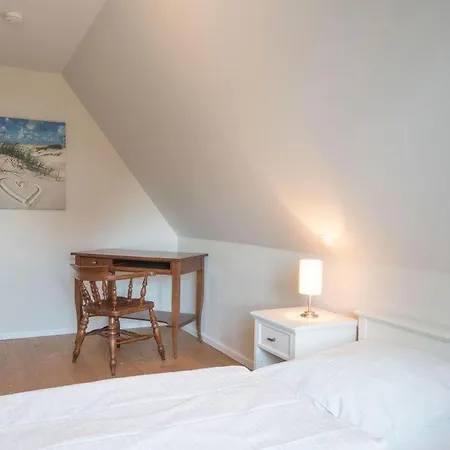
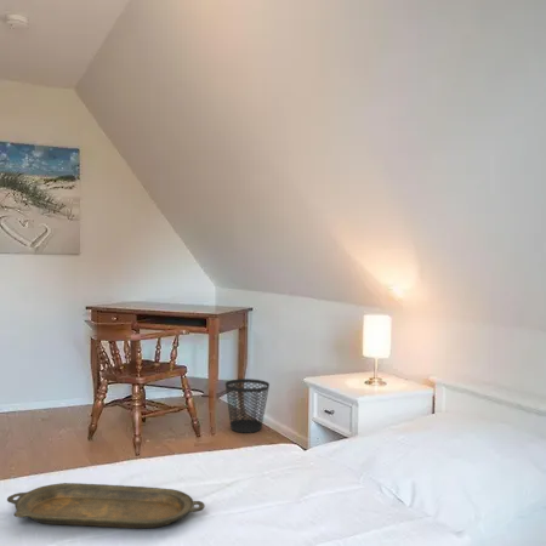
+ serving tray [6,482,206,529]
+ wastebasket [224,377,271,434]
